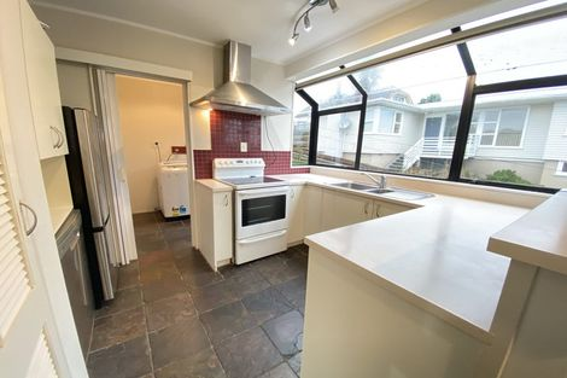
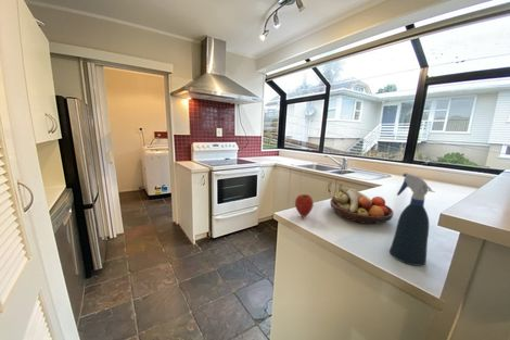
+ spray bottle [388,173,436,267]
+ apple [294,193,315,218]
+ fruit bowl [329,188,395,225]
